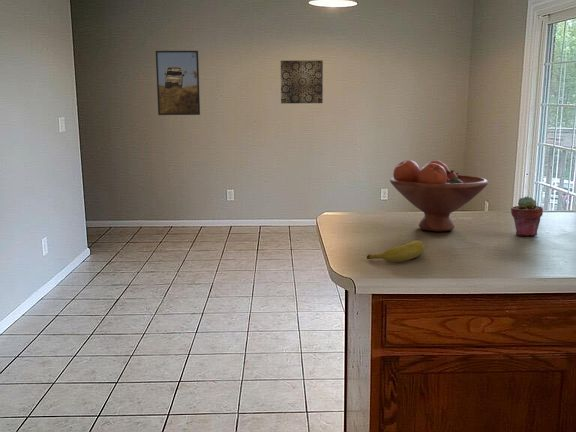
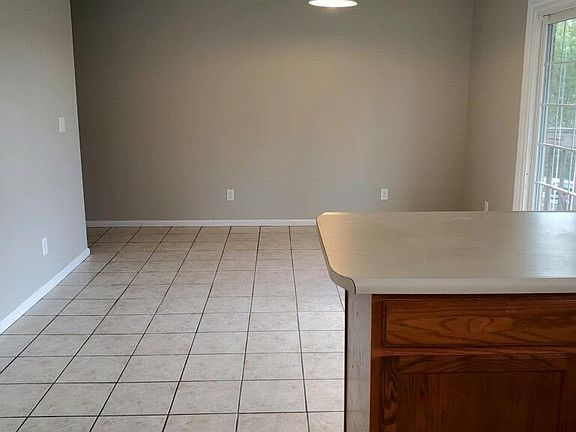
- banana [366,239,425,263]
- potted succulent [510,195,544,237]
- fruit bowl [389,159,489,232]
- wall art [280,59,324,105]
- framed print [155,50,201,116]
